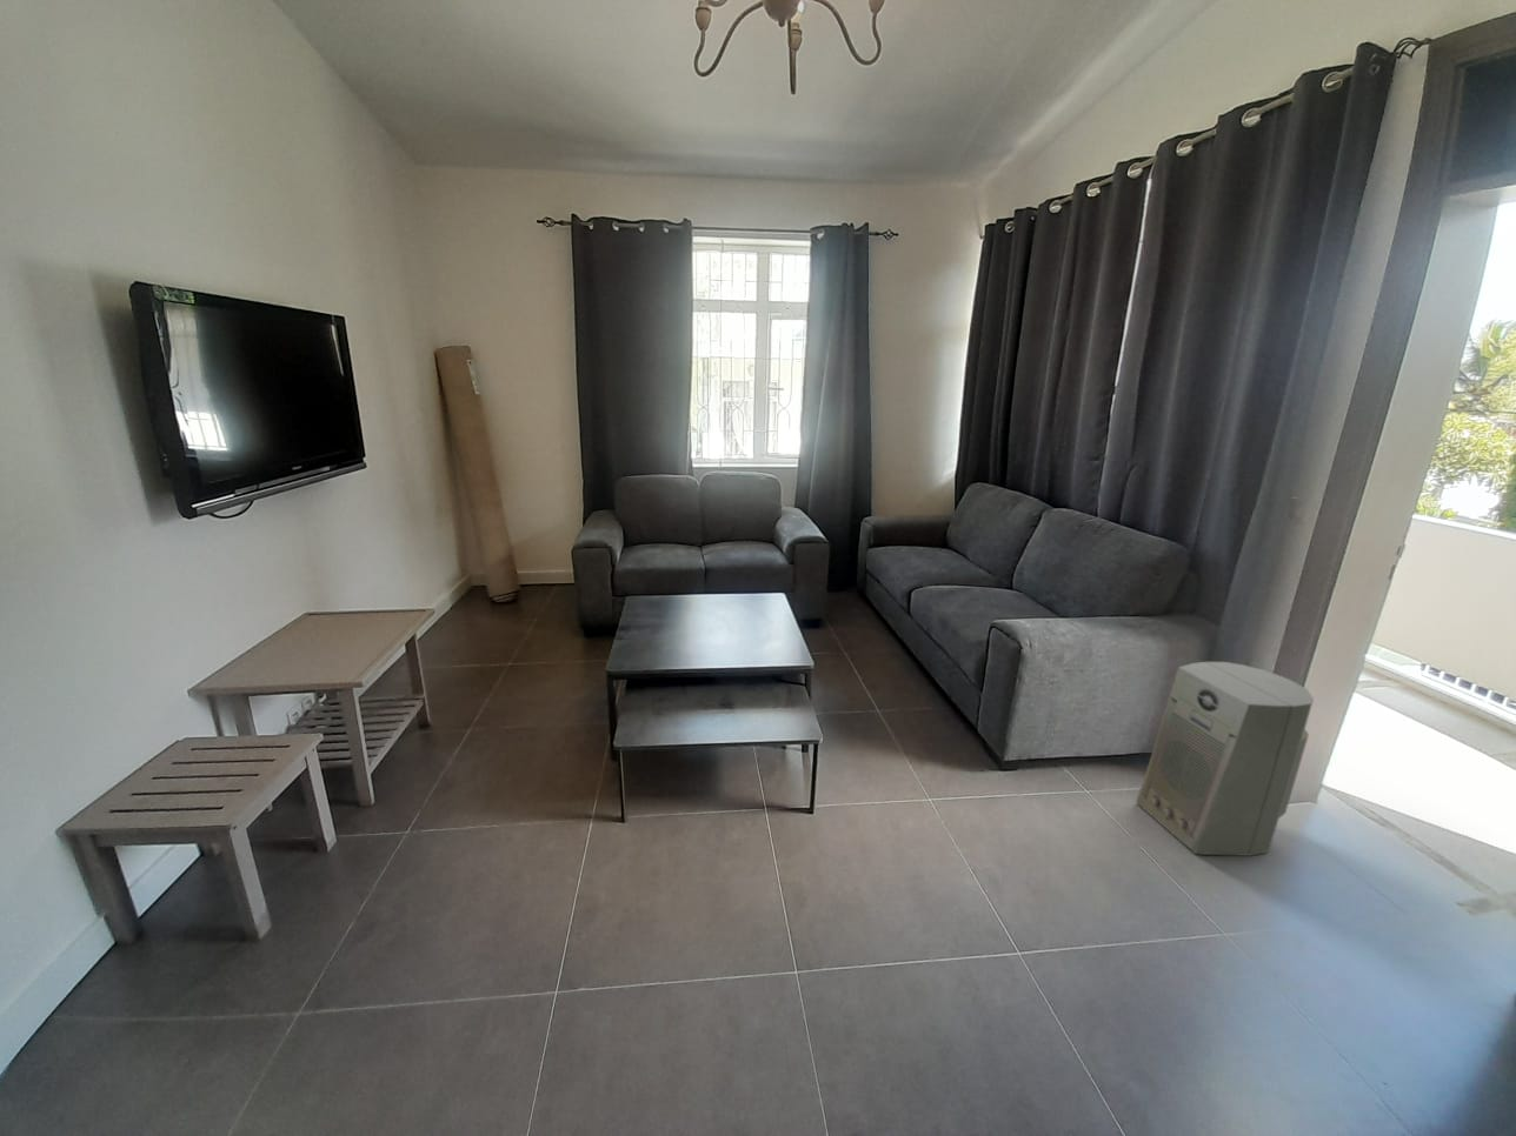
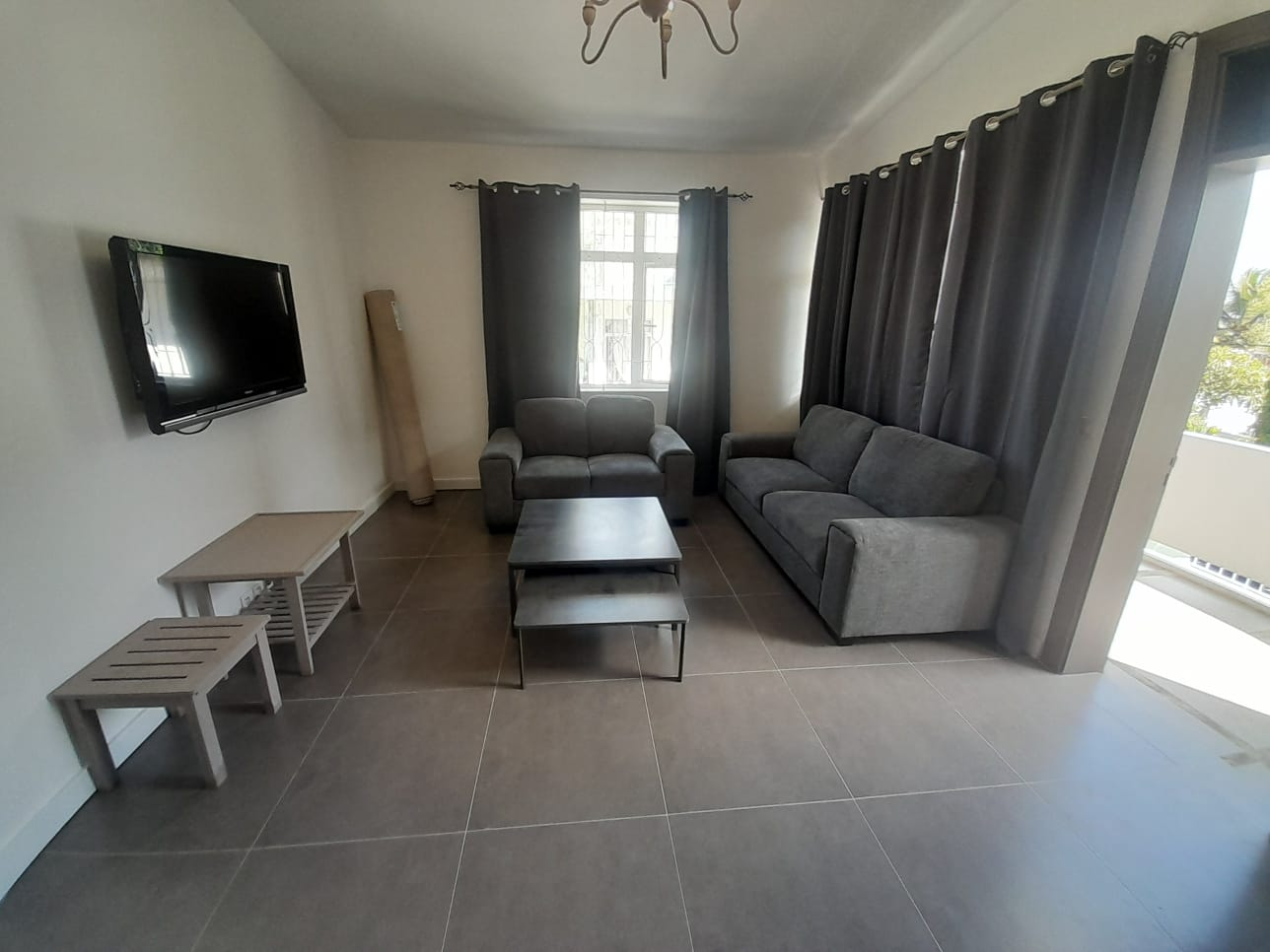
- fan [1135,661,1314,857]
